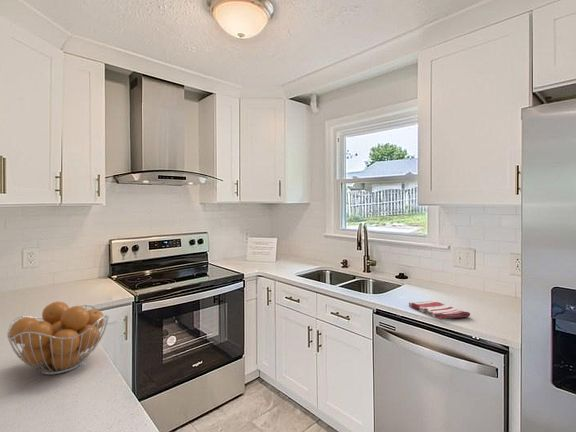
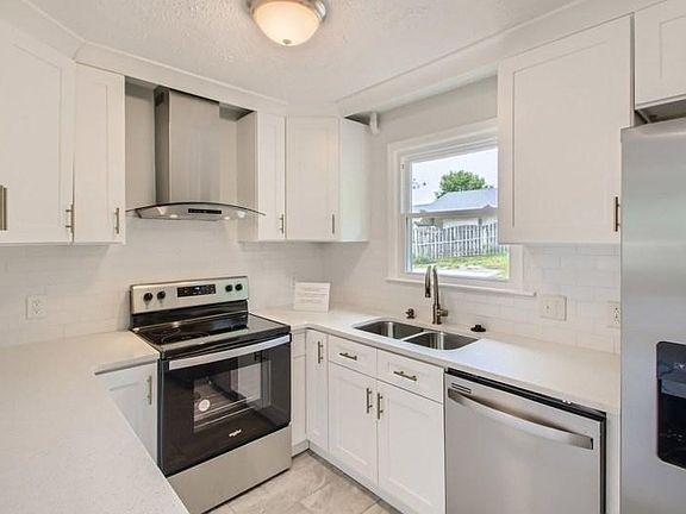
- fruit basket [6,301,110,376]
- dish towel [408,300,471,321]
